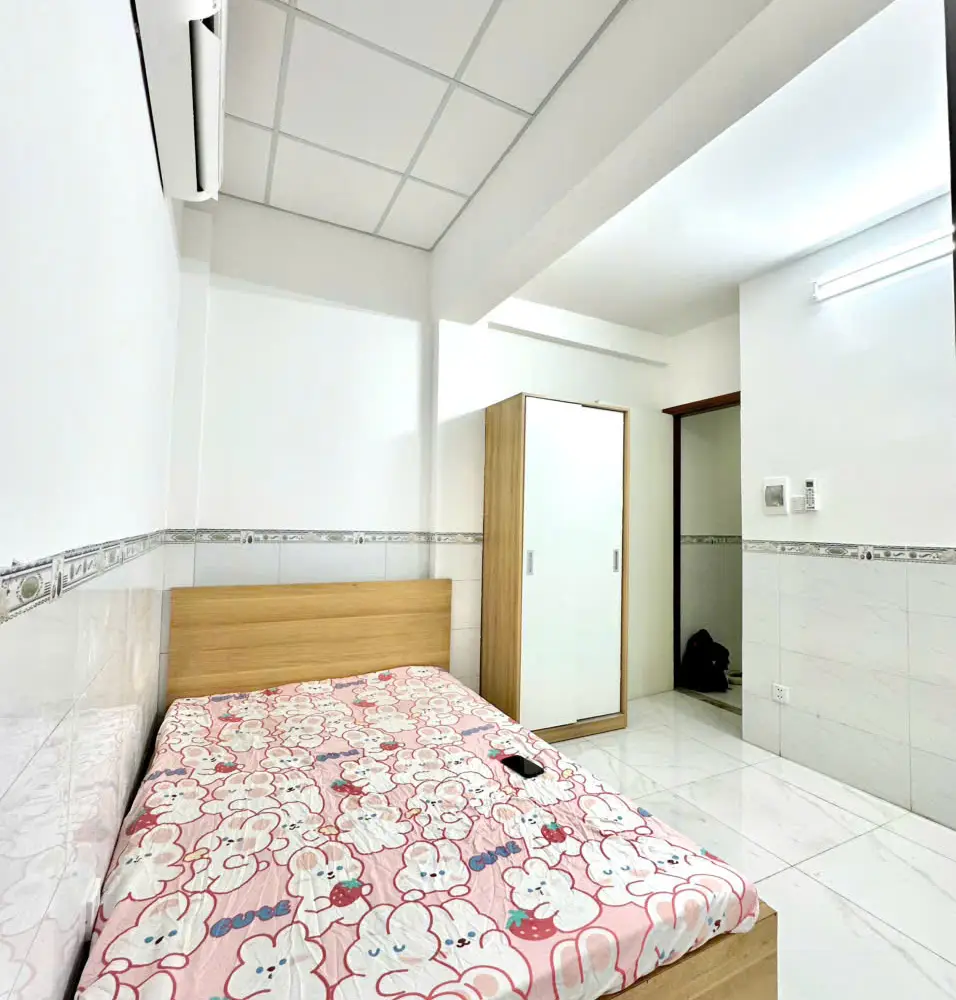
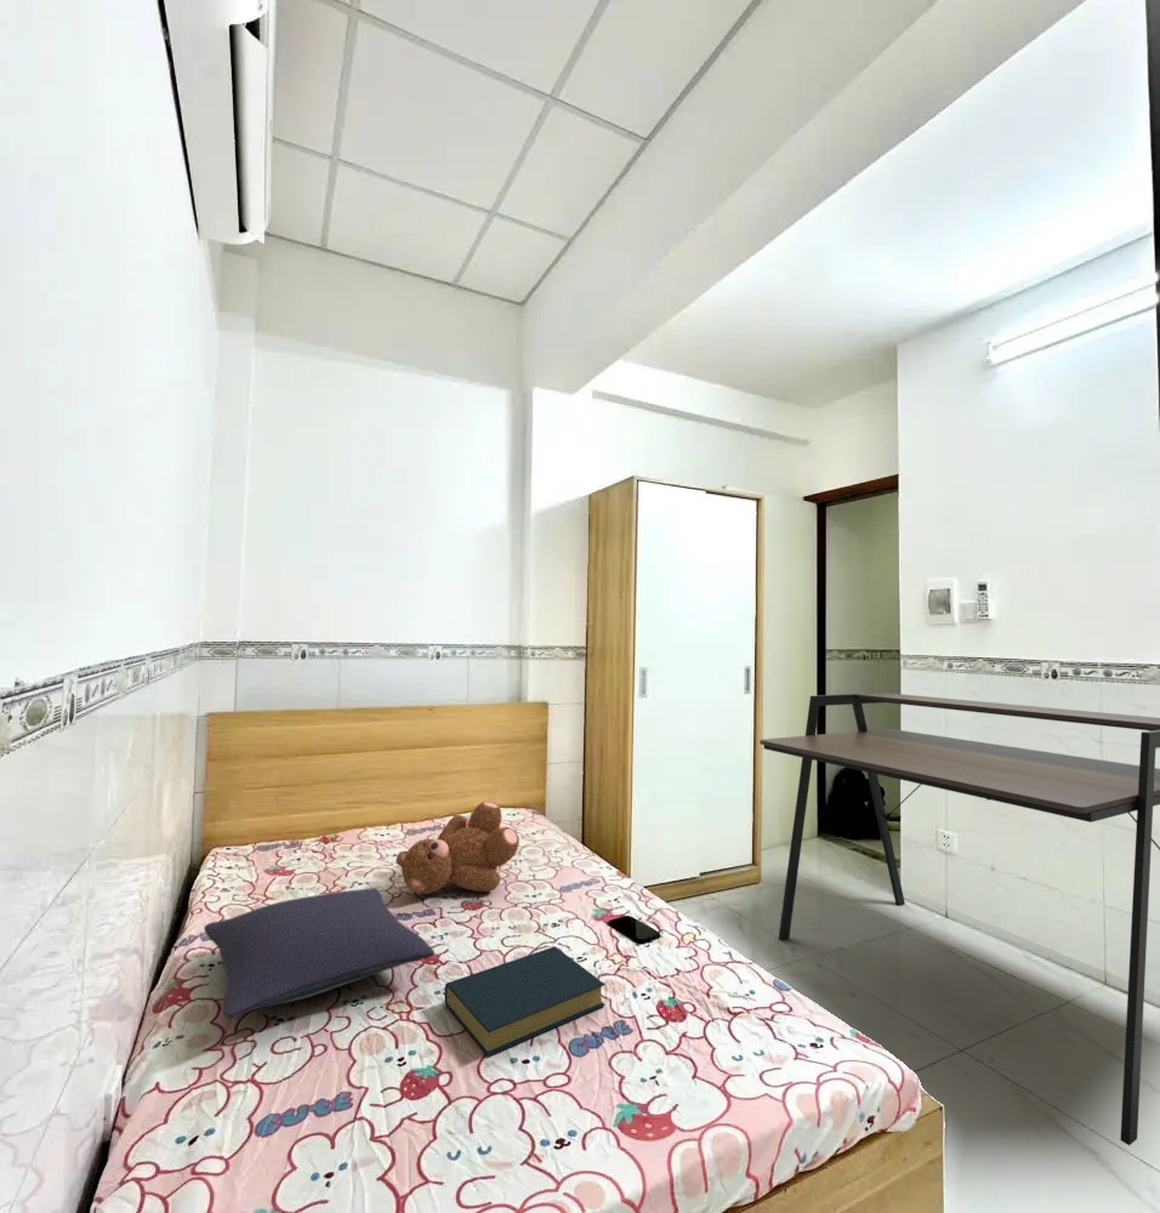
+ teddy bear [394,801,521,895]
+ pillow [203,887,436,1020]
+ desk [758,691,1160,1146]
+ hardback book [443,945,607,1058]
